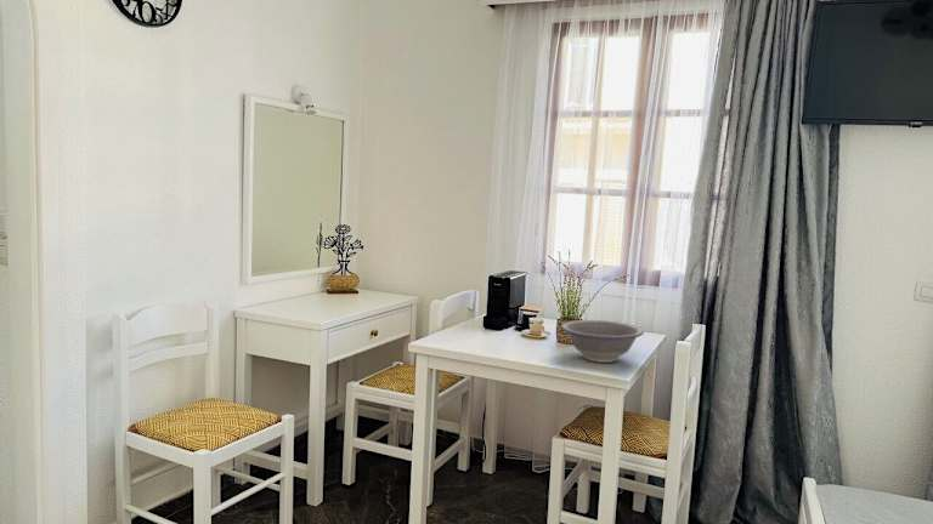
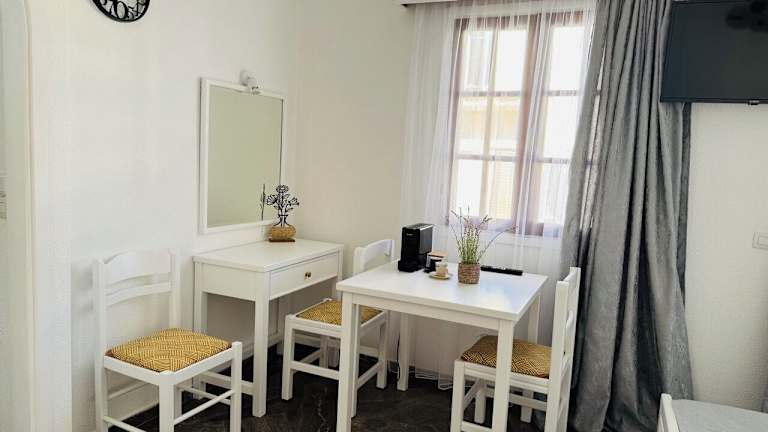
- bowl [560,319,645,364]
